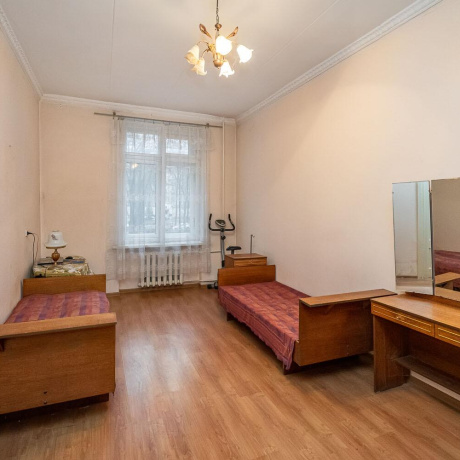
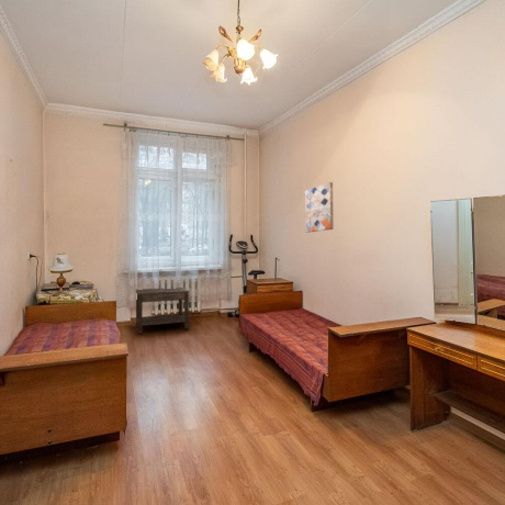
+ side table [135,287,190,335]
+ wall art [304,181,335,234]
